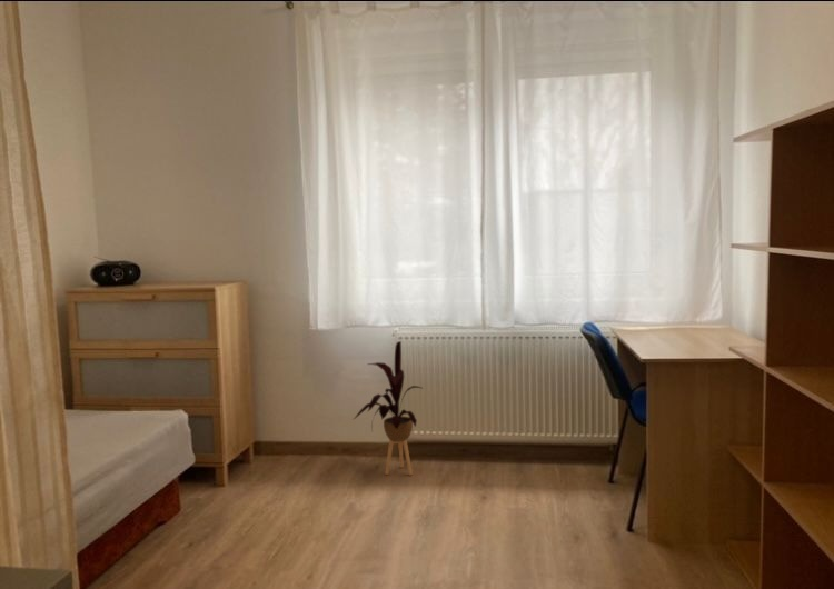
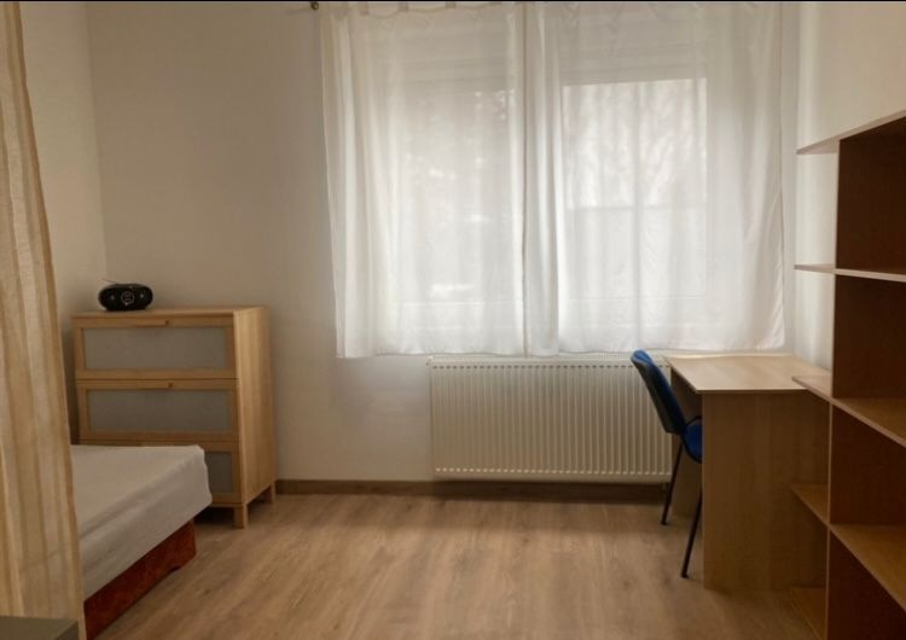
- house plant [353,340,425,476]
